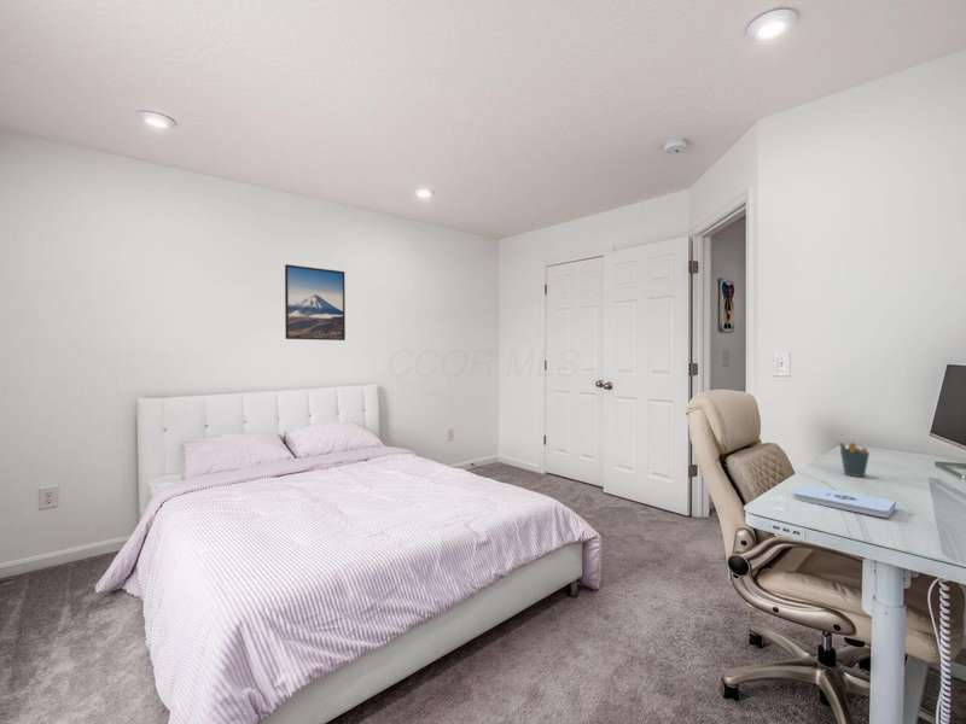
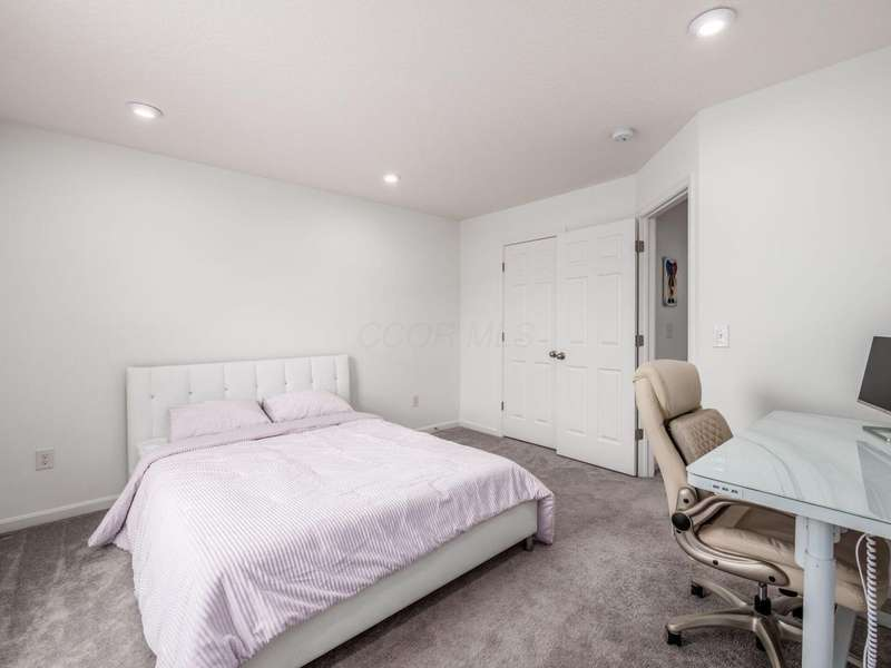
- pen holder [838,438,872,478]
- notepad [792,484,897,519]
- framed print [284,263,347,341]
